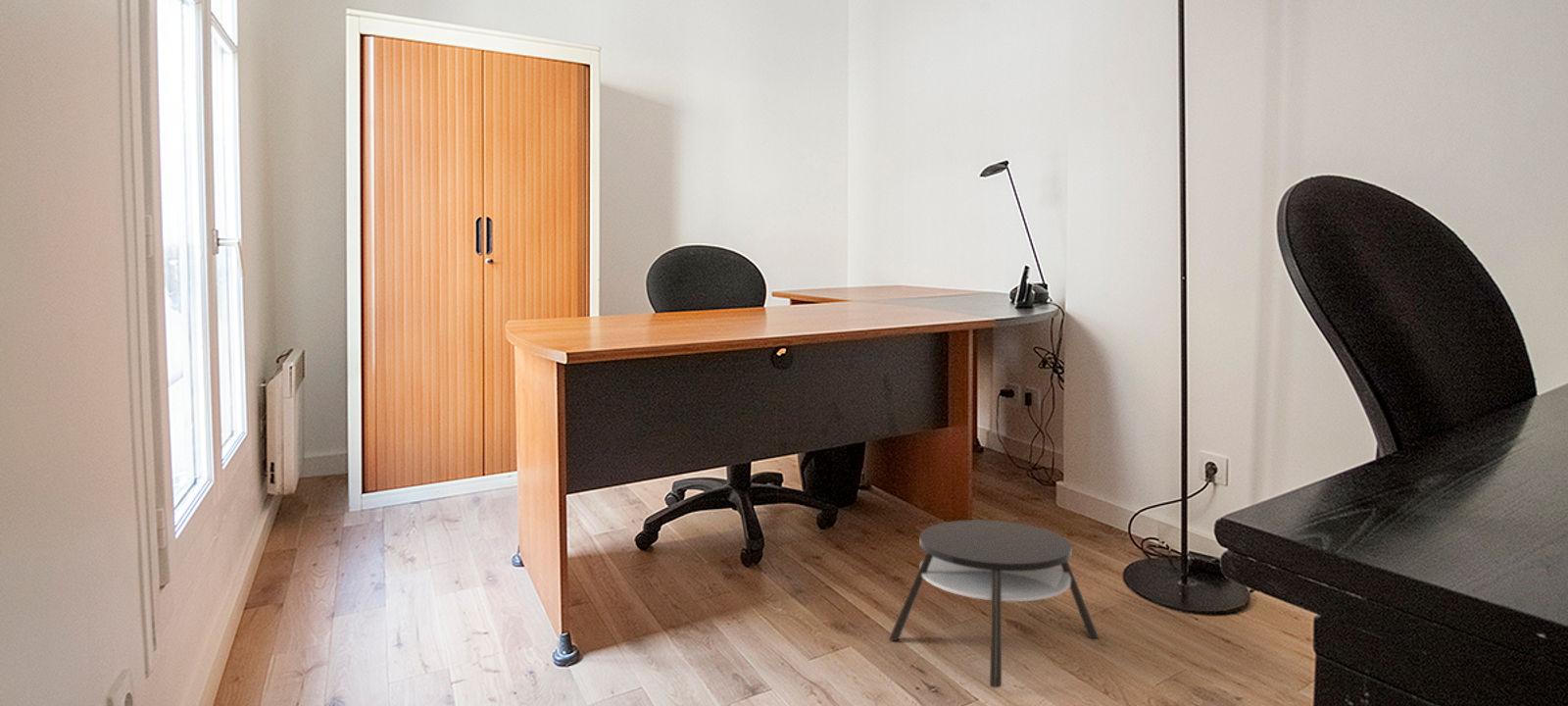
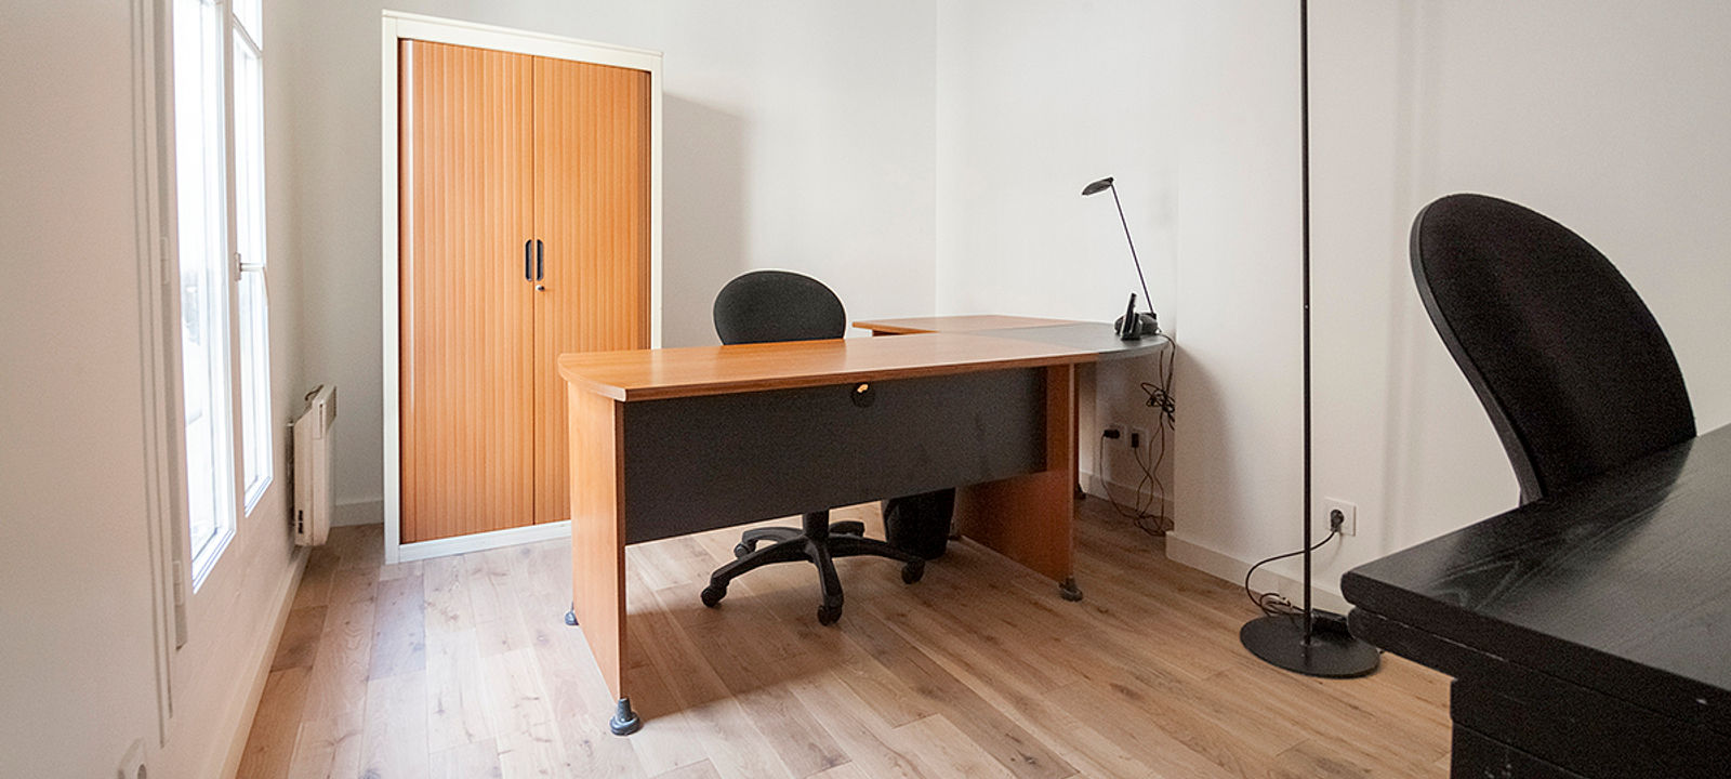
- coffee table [888,519,1100,688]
